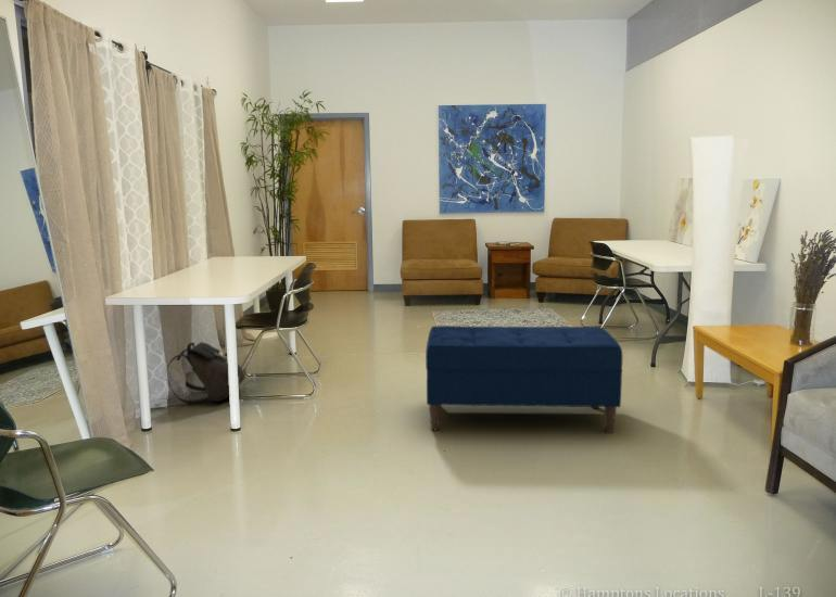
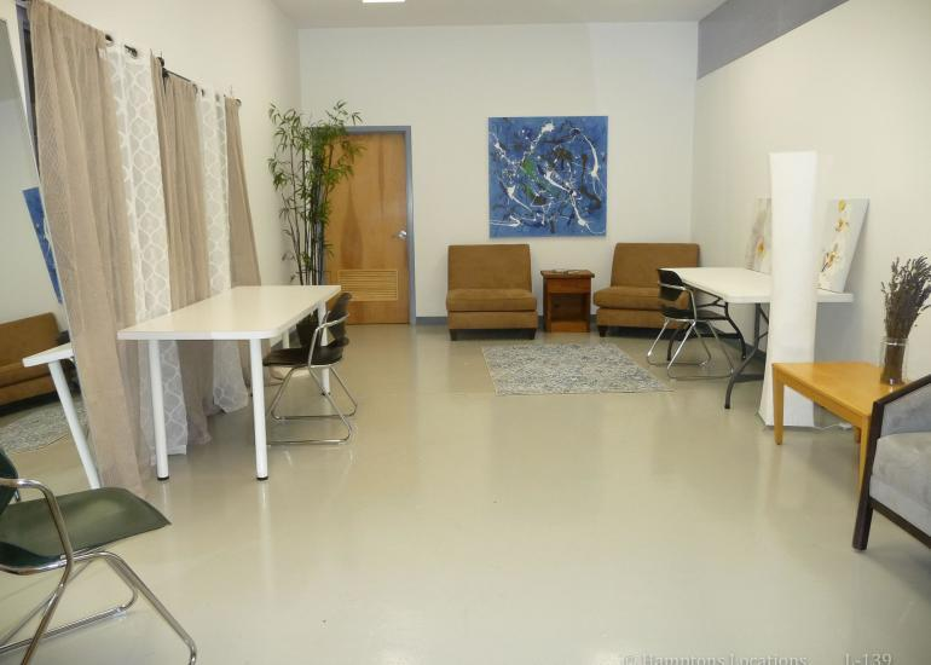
- backpack [165,341,246,405]
- bench [425,325,623,434]
